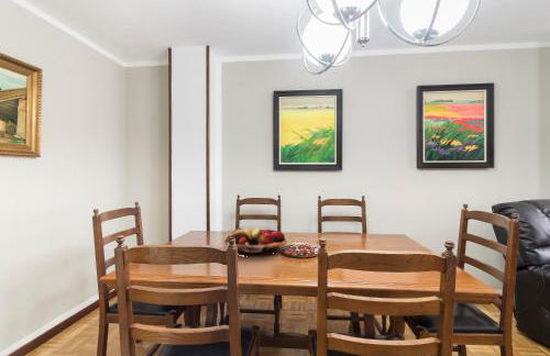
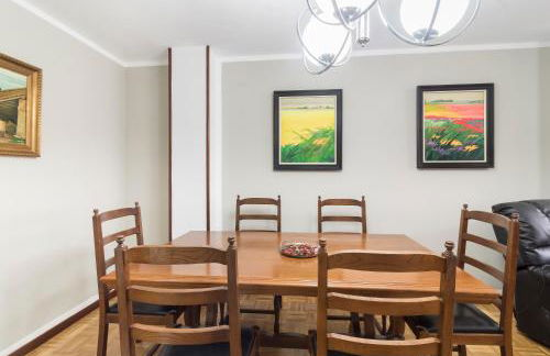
- fruit basket [223,227,287,257]
